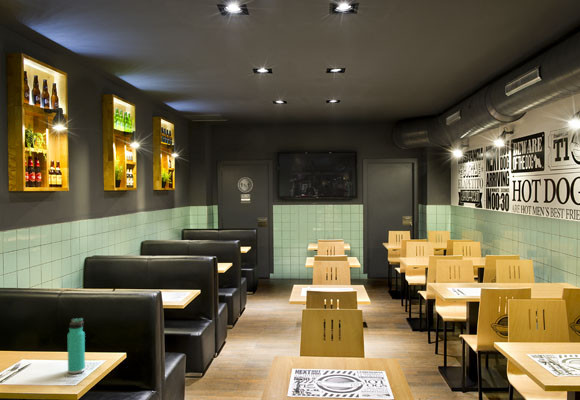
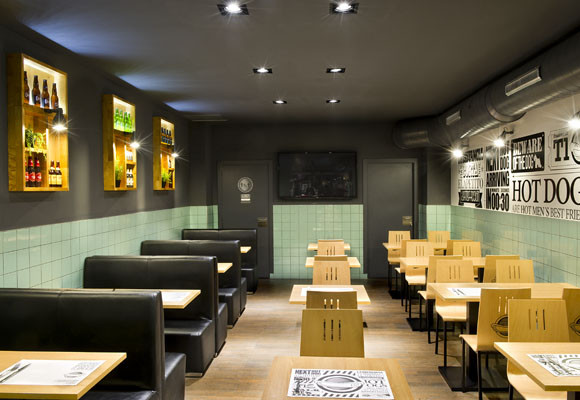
- thermos bottle [67,317,86,375]
